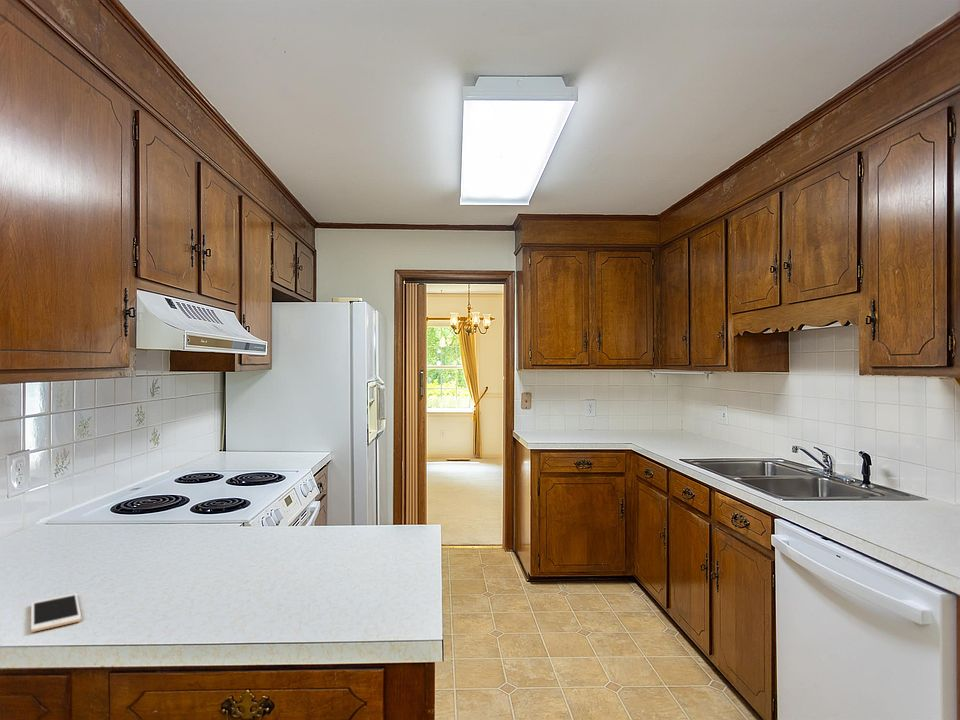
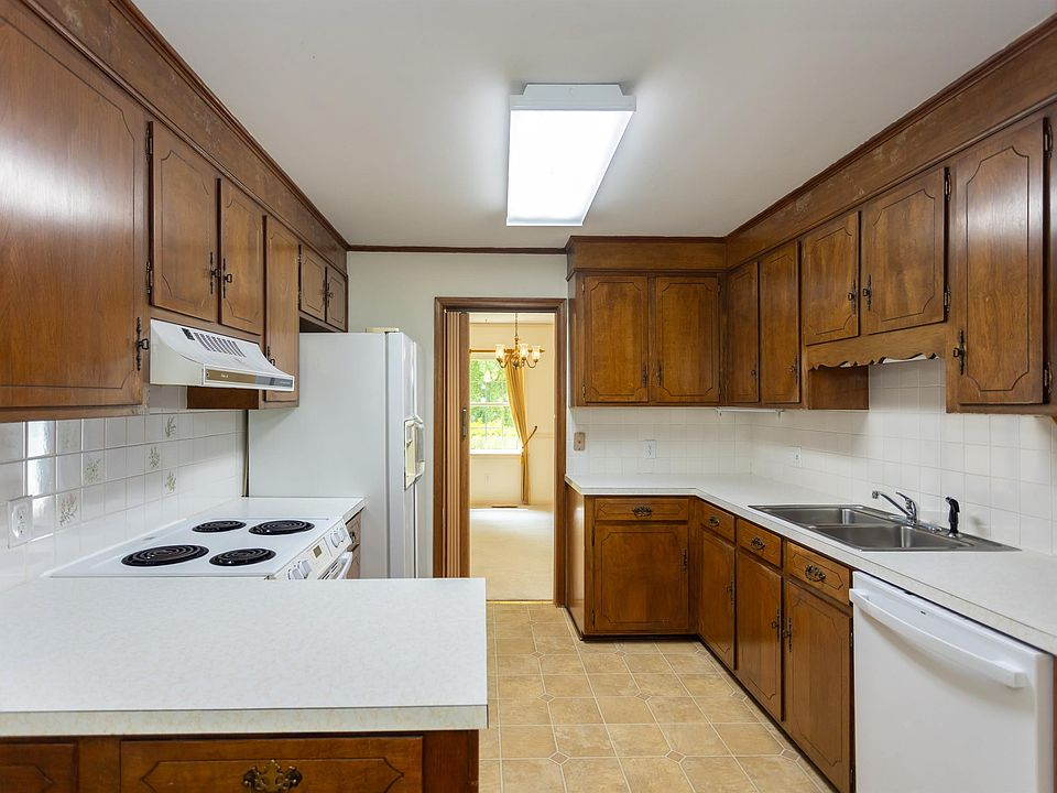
- cell phone [30,592,82,633]
